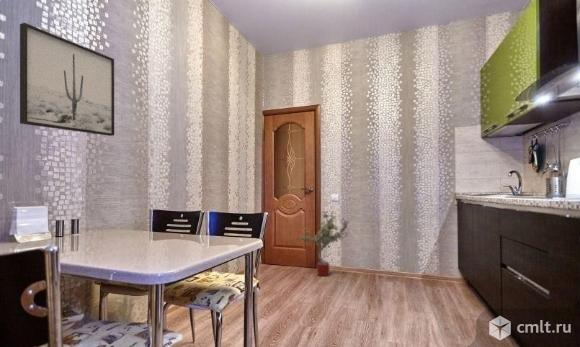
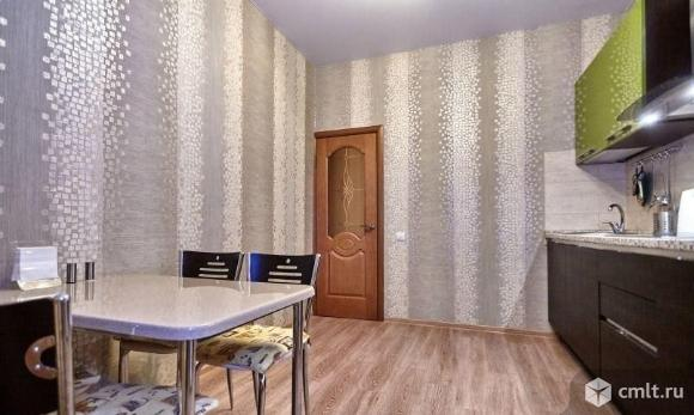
- potted tree [299,210,350,277]
- wall art [19,22,115,137]
